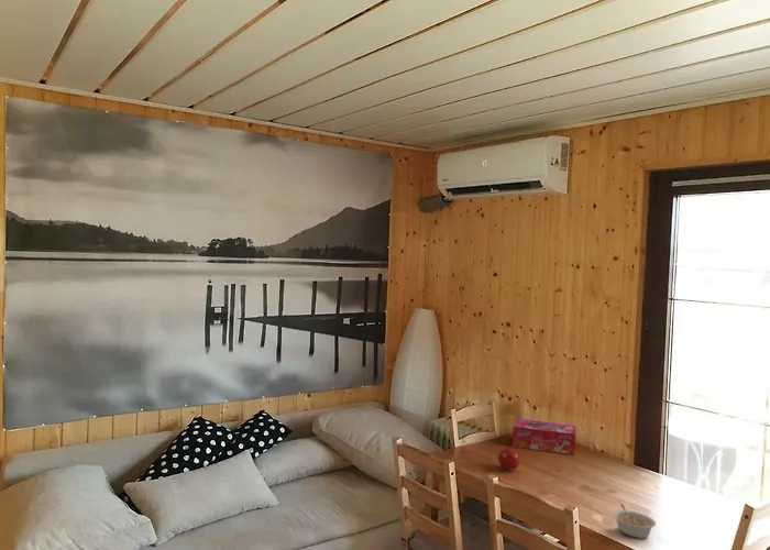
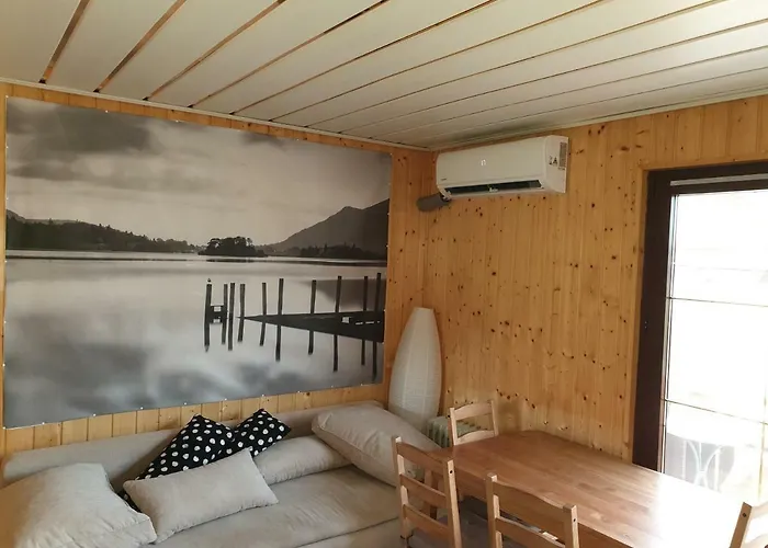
- legume [612,503,657,540]
- tissue box [512,418,576,455]
- fruit [497,446,521,471]
